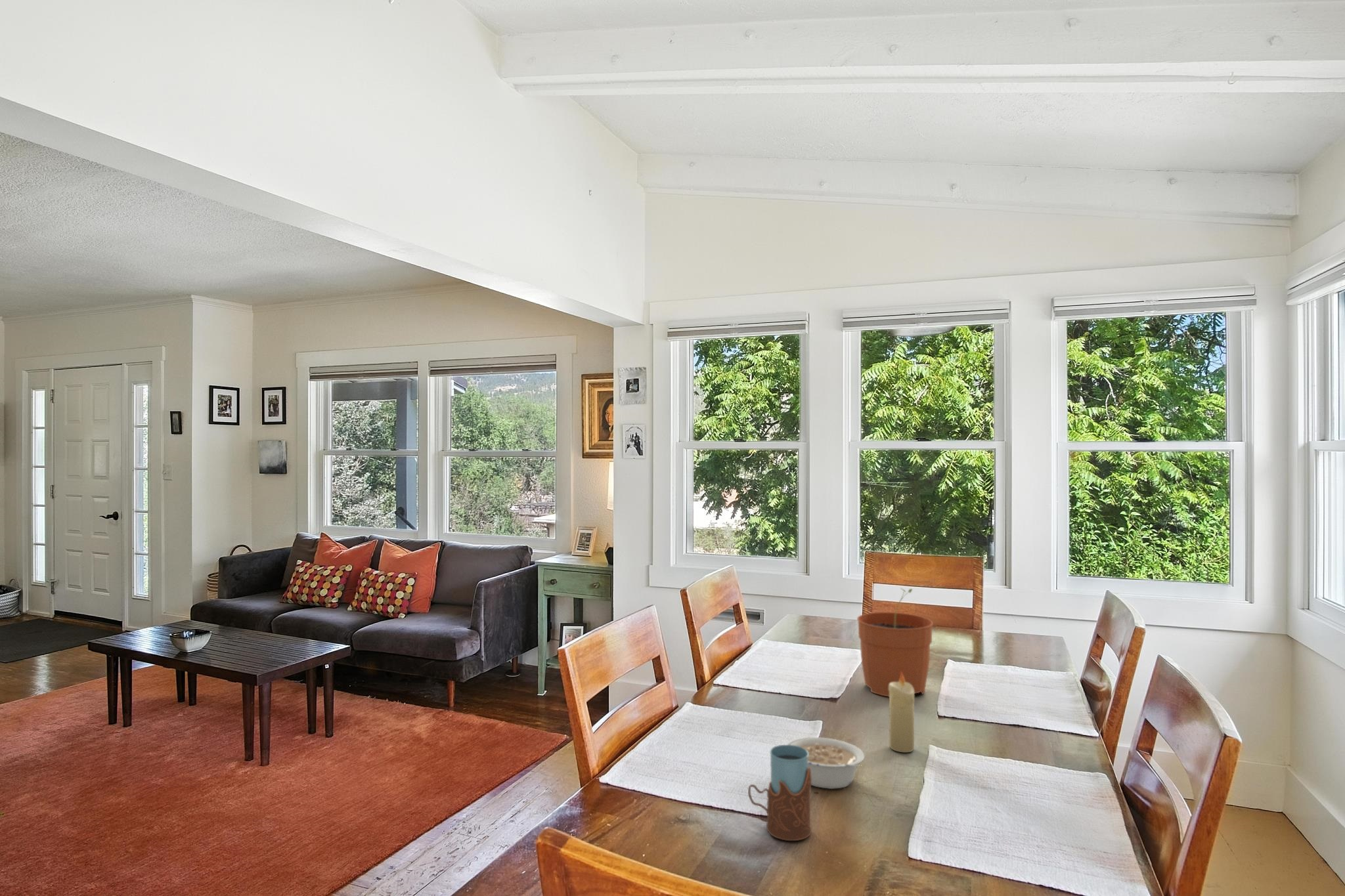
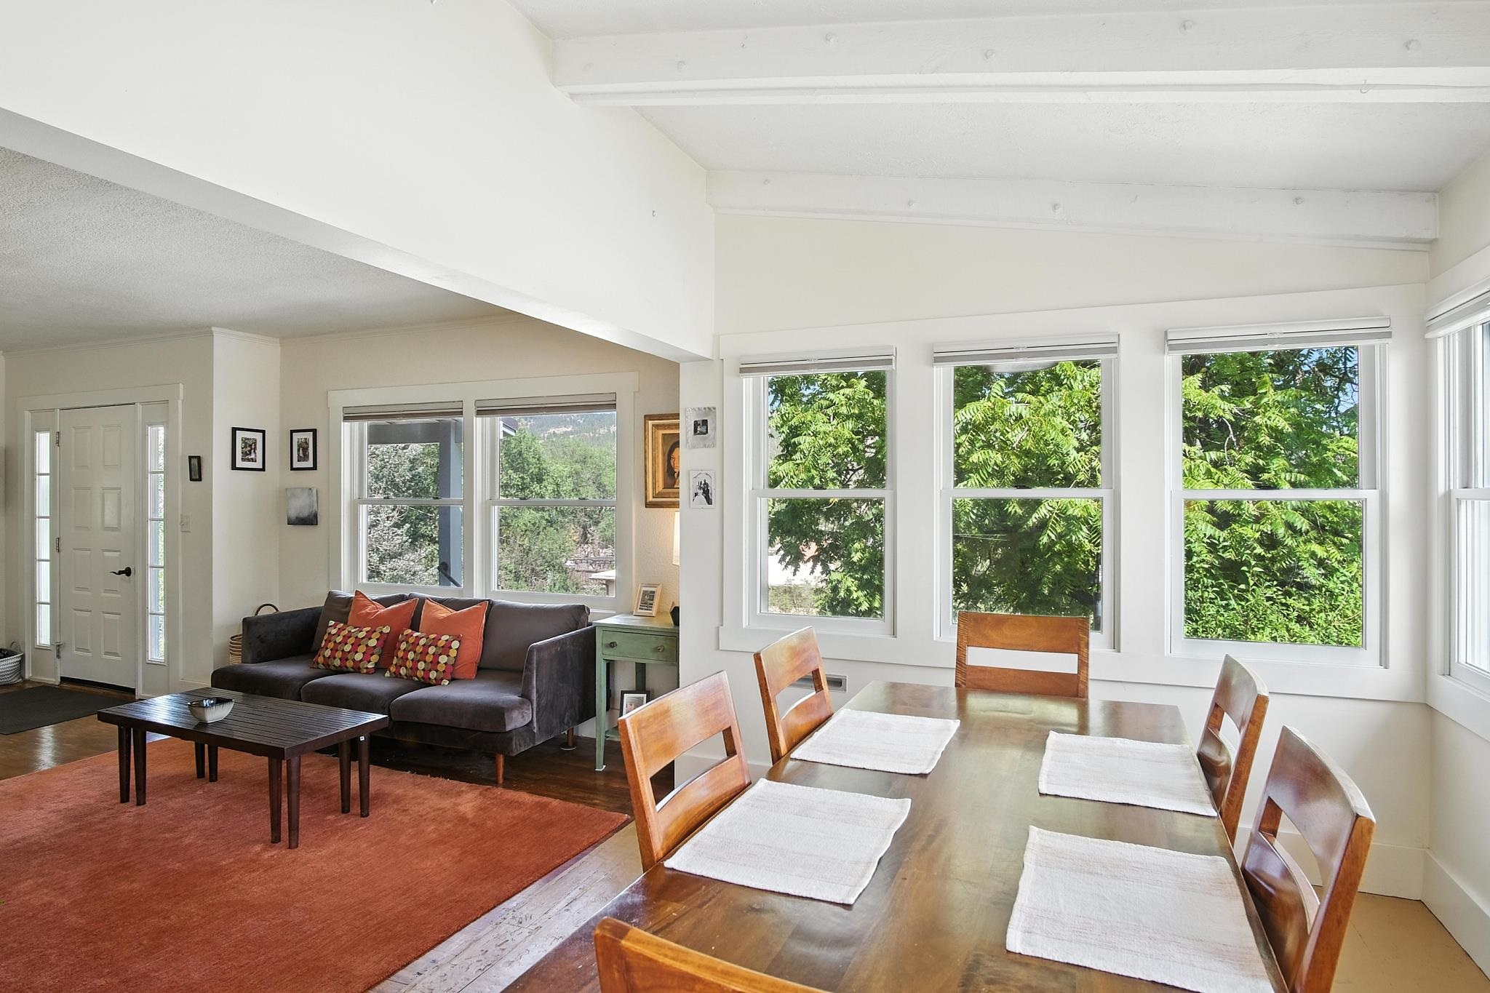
- legume [787,736,866,790]
- drinking glass [747,744,812,842]
- plant pot [856,587,934,698]
- candle [889,671,915,753]
